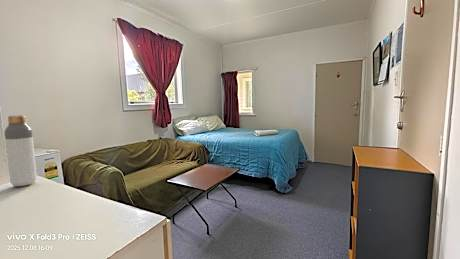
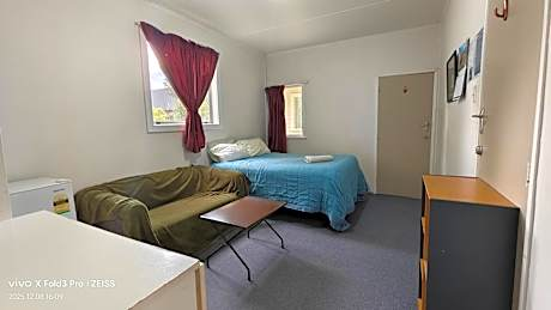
- bottle [3,114,38,187]
